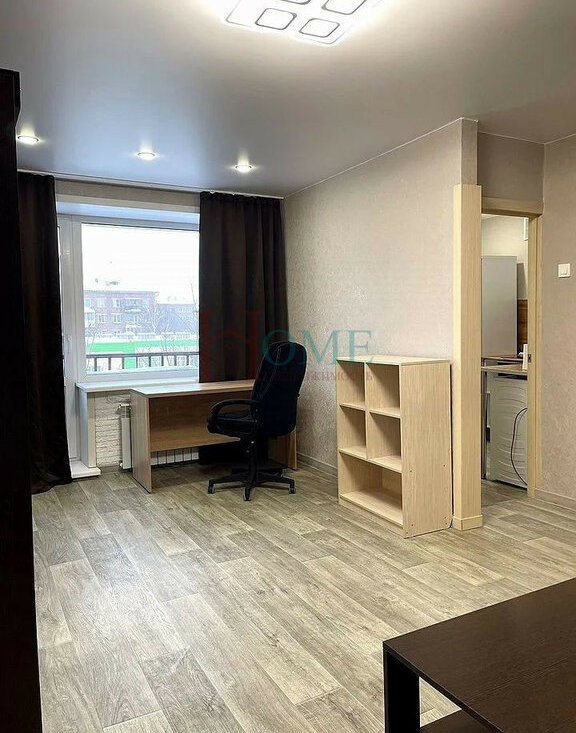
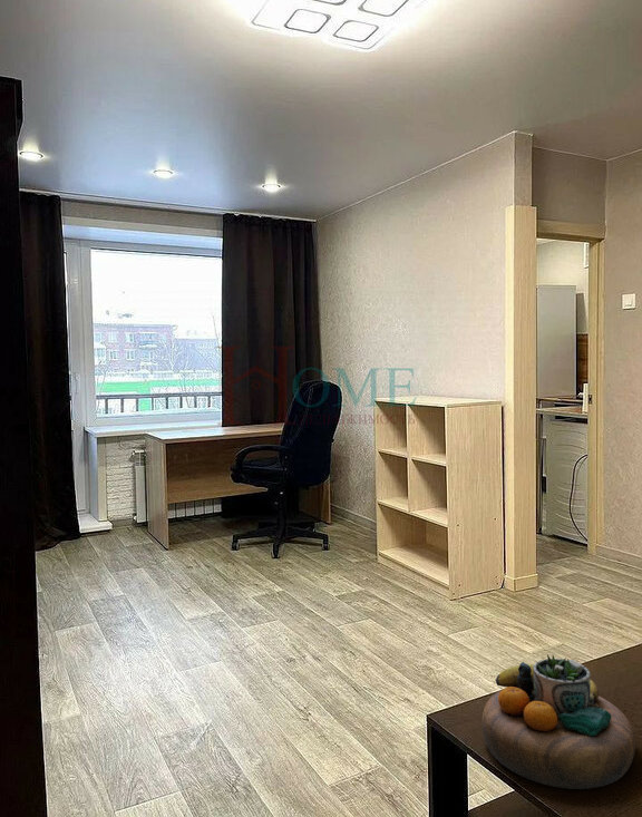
+ decorative bowl [481,653,636,790]
